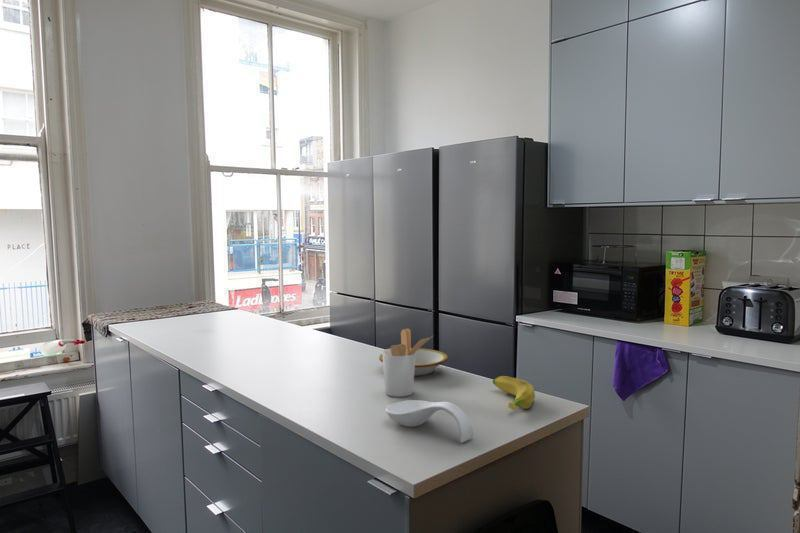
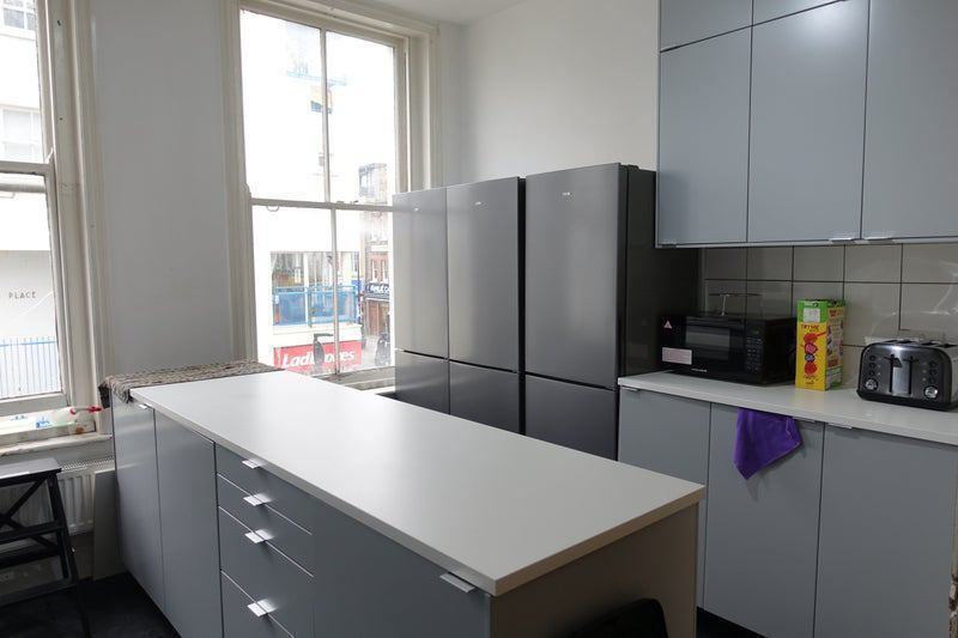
- bowl [378,347,449,377]
- utensil holder [381,327,434,398]
- spoon rest [385,399,475,443]
- banana [492,375,536,411]
